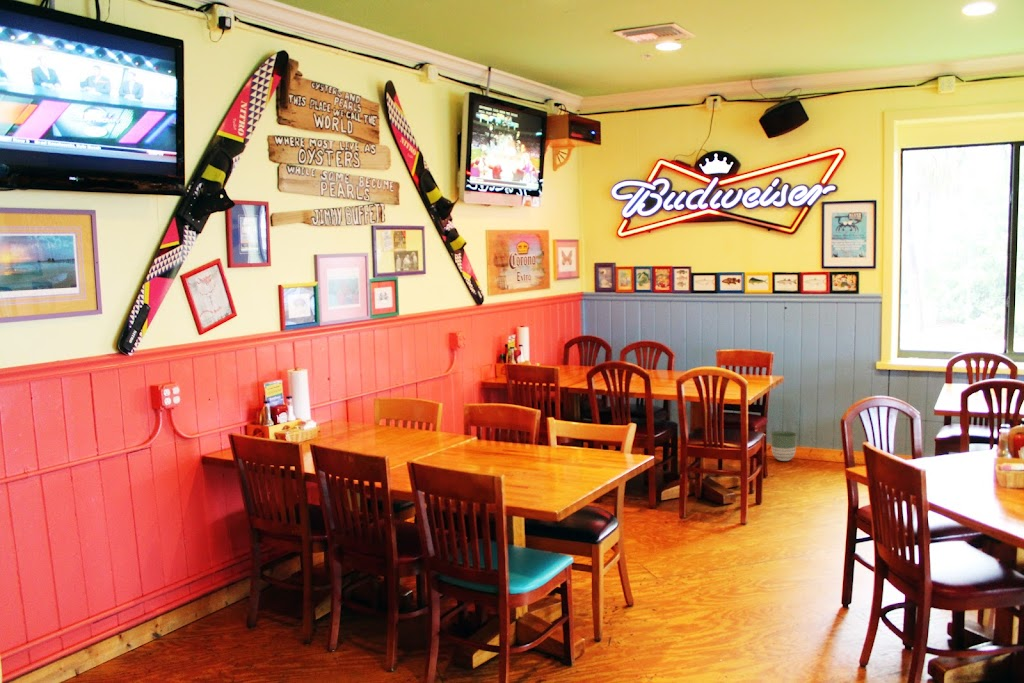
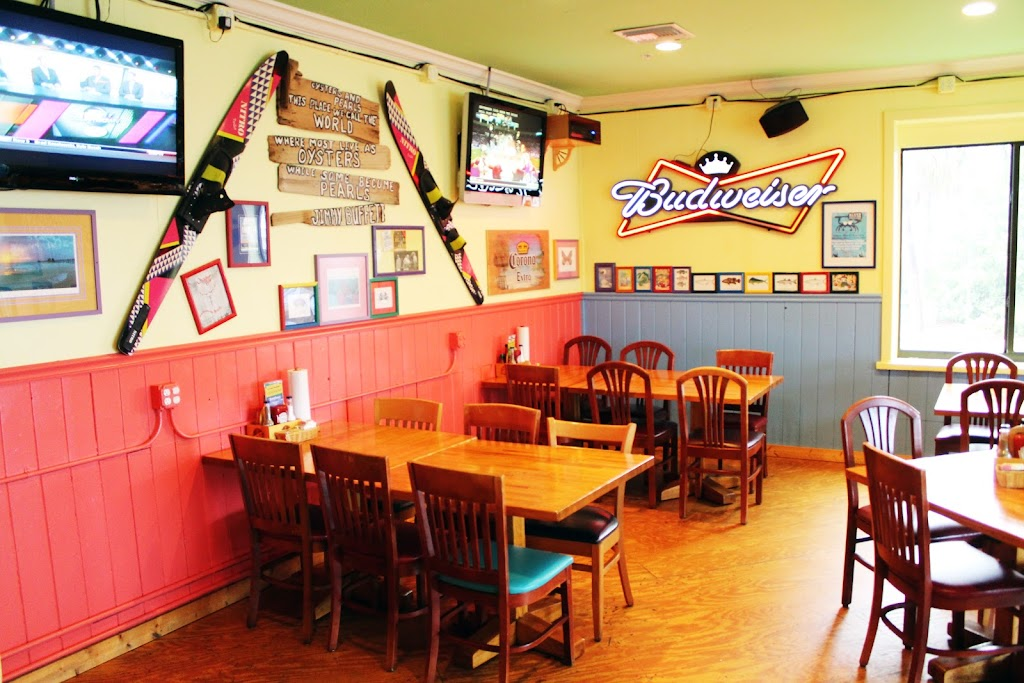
- planter [770,430,798,462]
